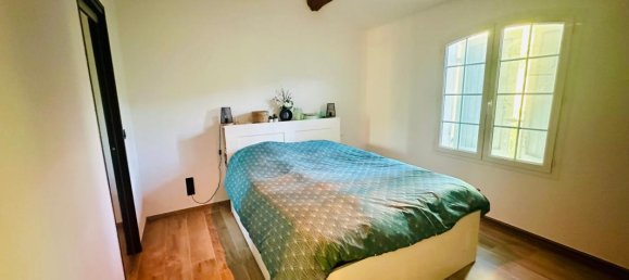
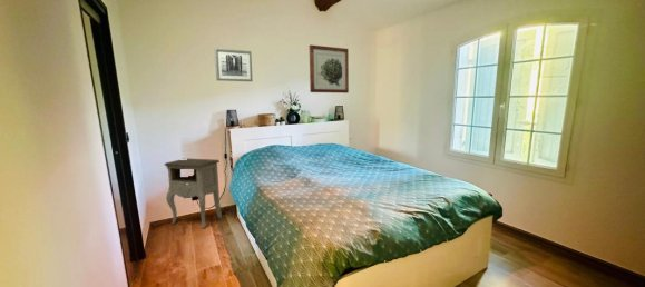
+ wall art [214,47,254,82]
+ nightstand [164,158,223,229]
+ wall art [309,43,350,93]
